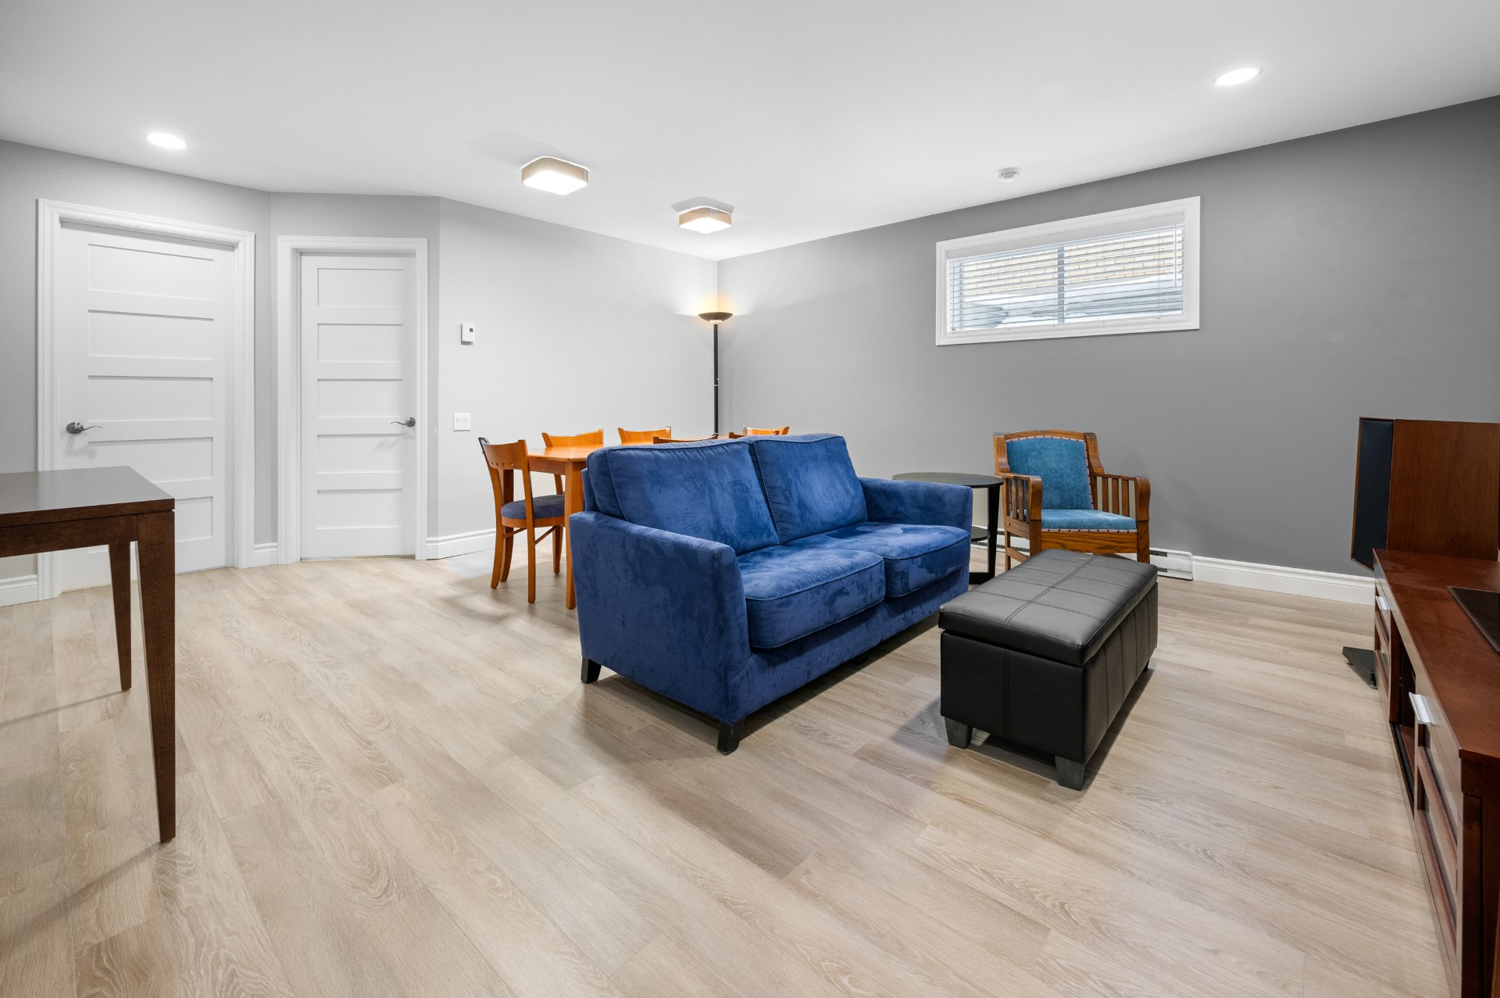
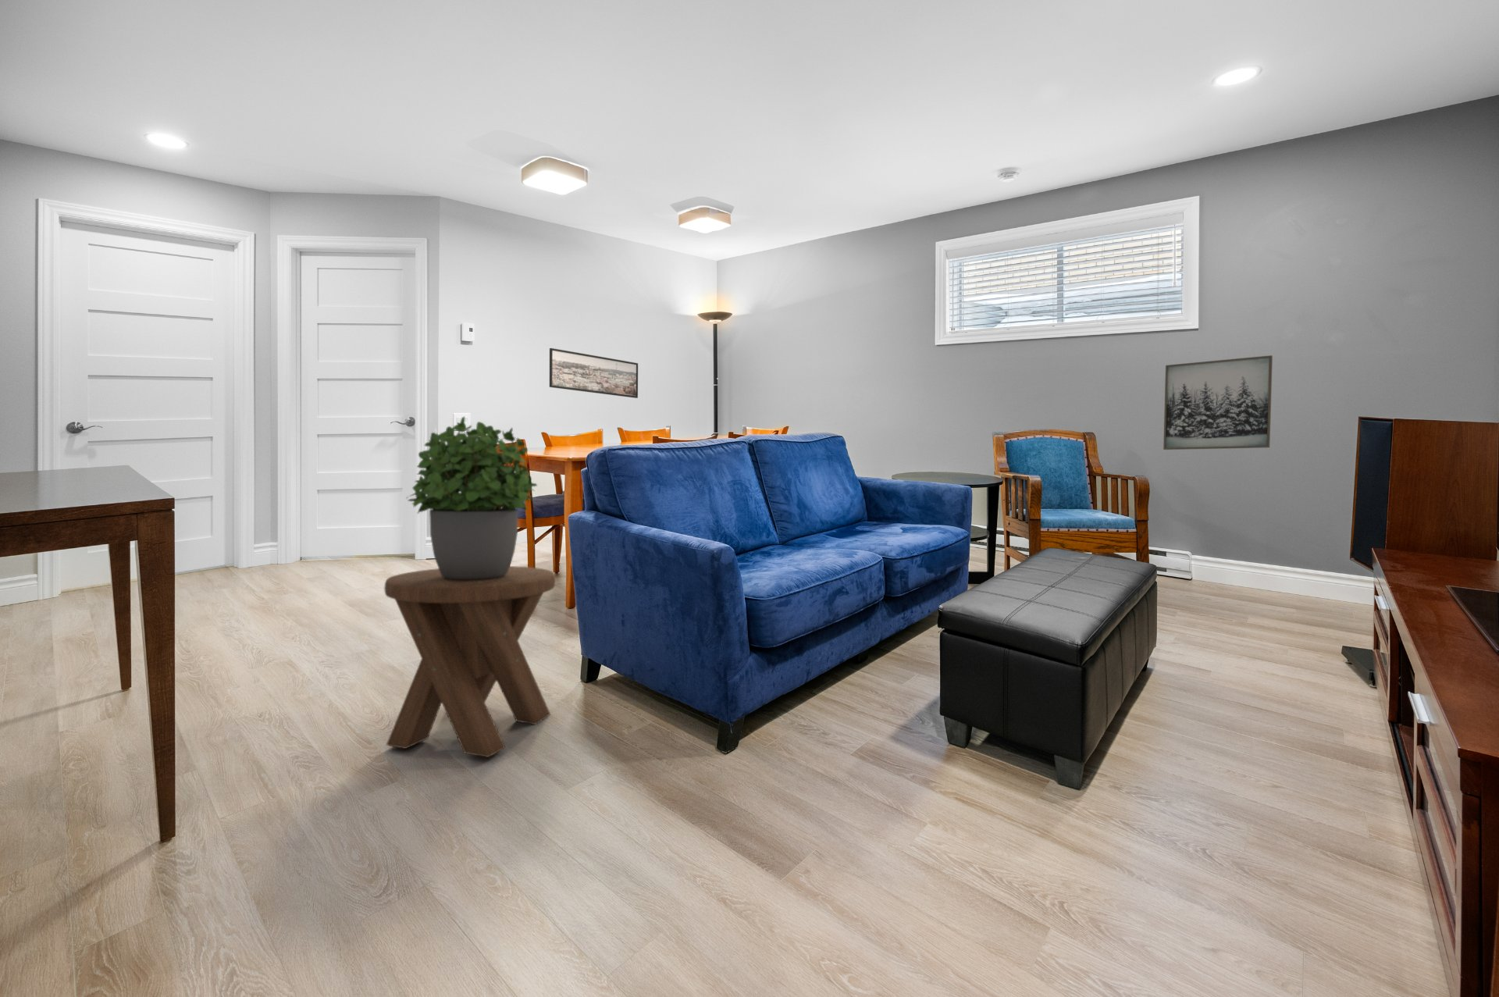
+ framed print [549,347,639,399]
+ potted plant [405,416,538,580]
+ wall art [1163,355,1273,451]
+ music stool [383,565,556,758]
